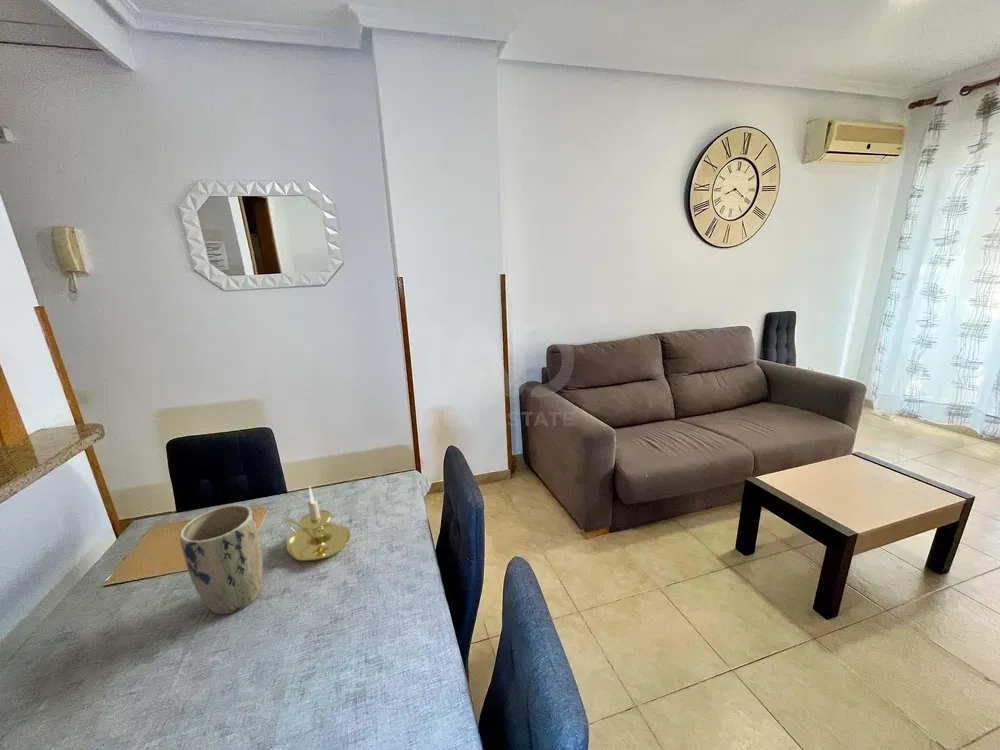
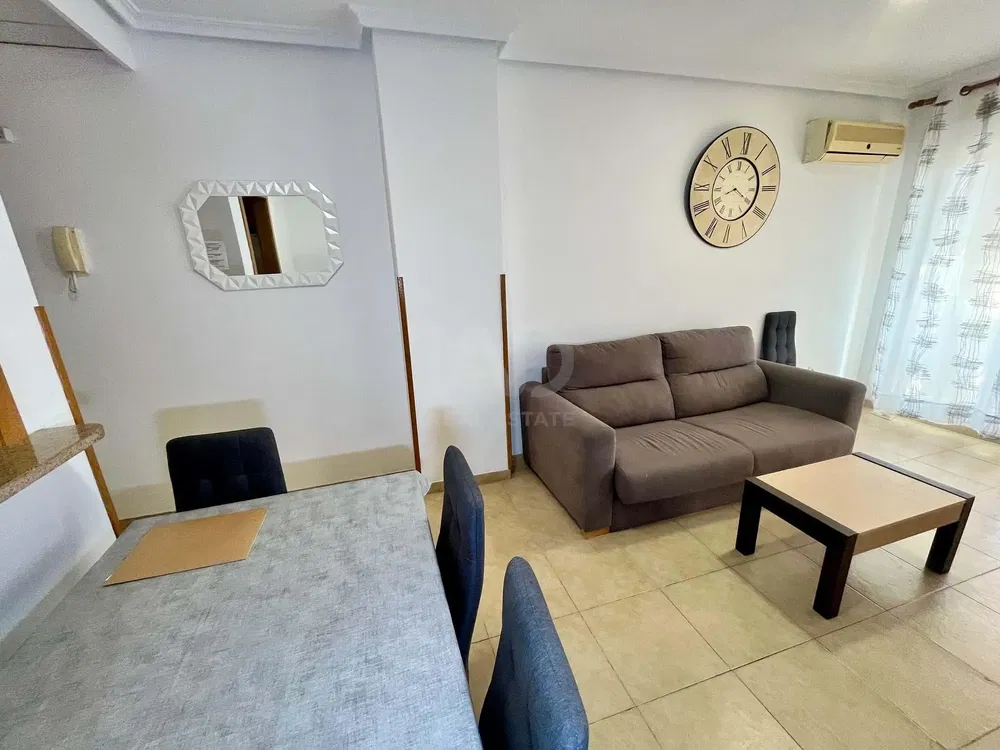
- candle holder [283,486,352,562]
- plant pot [179,504,264,615]
